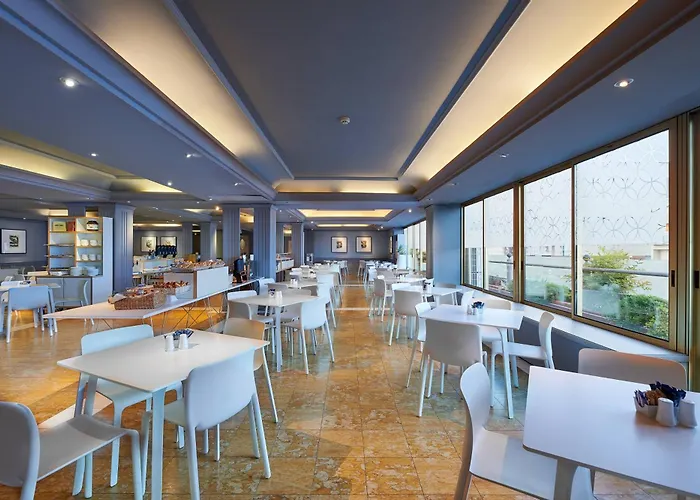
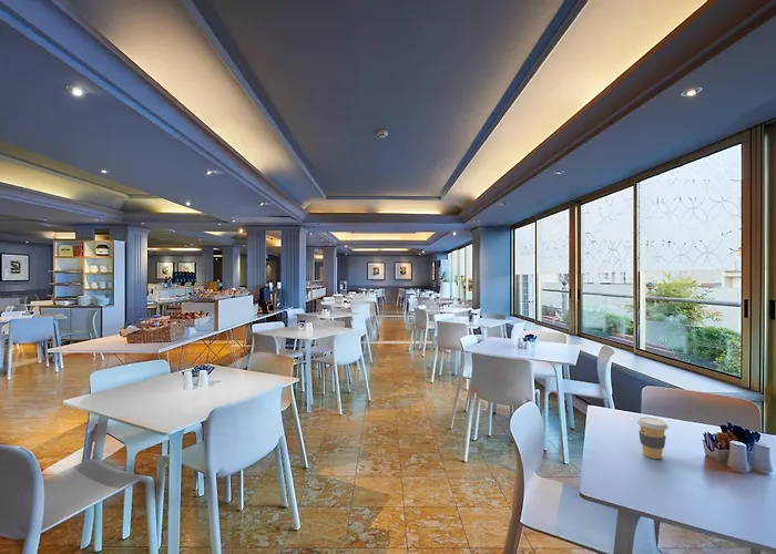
+ coffee cup [636,416,670,460]
